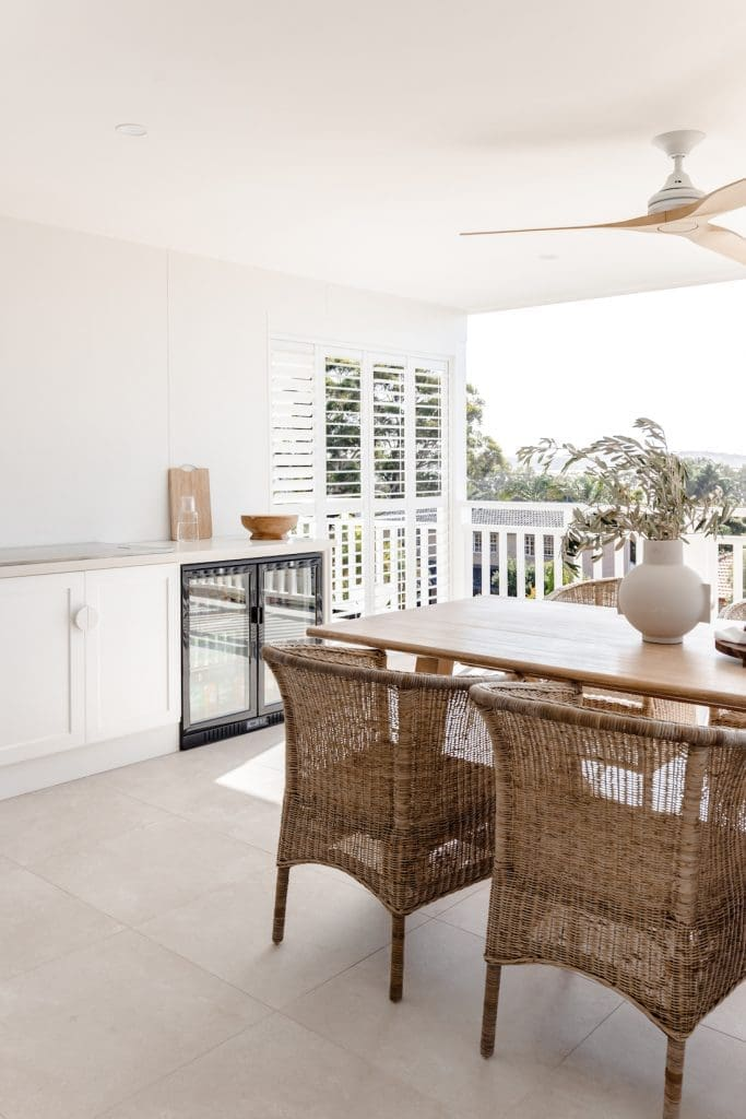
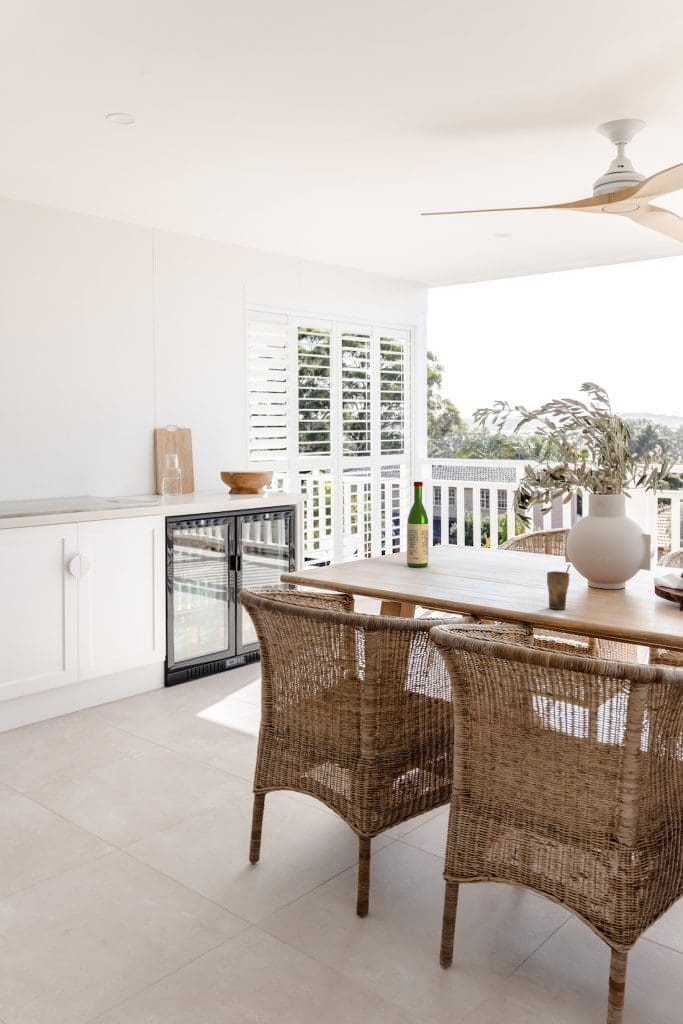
+ cup [546,564,571,610]
+ wine bottle [406,481,430,568]
